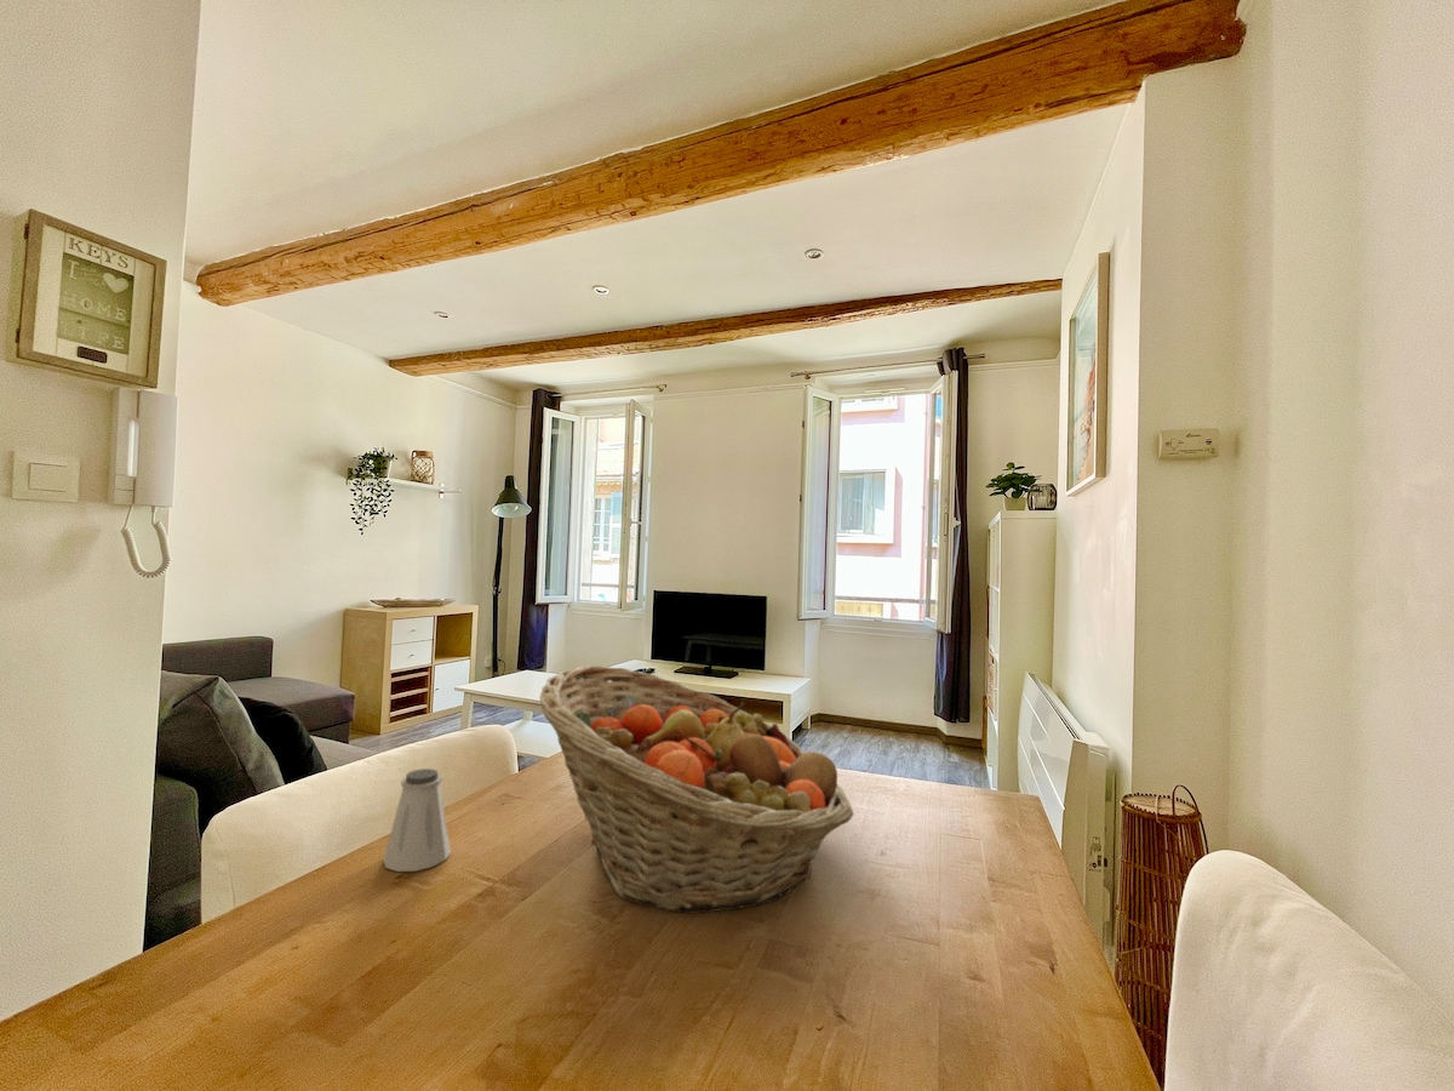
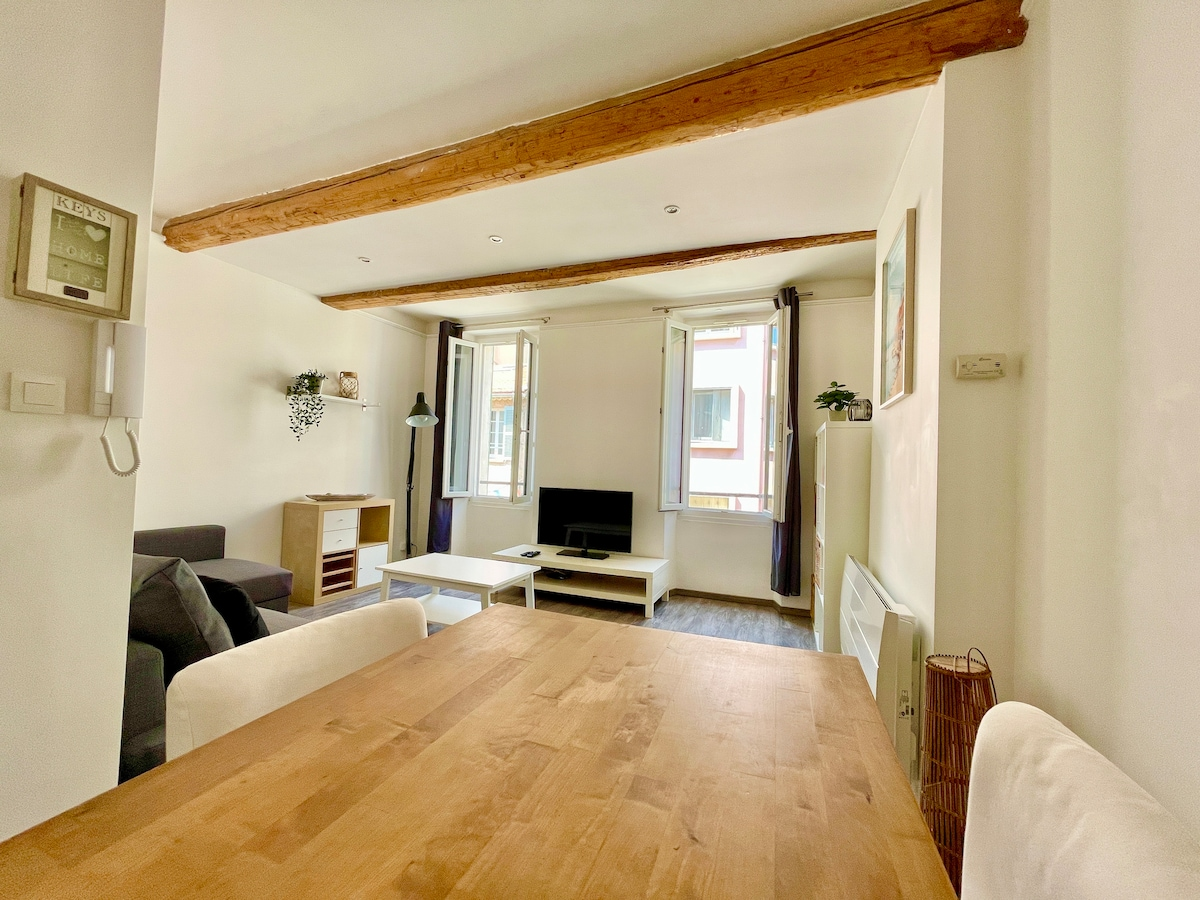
- saltshaker [383,767,452,873]
- fruit basket [538,664,854,914]
